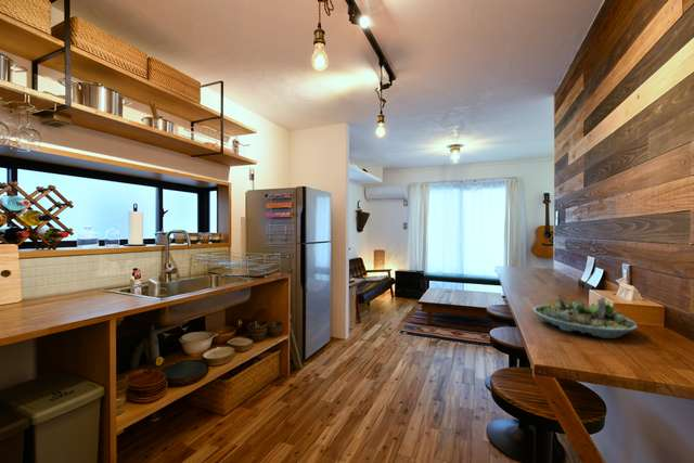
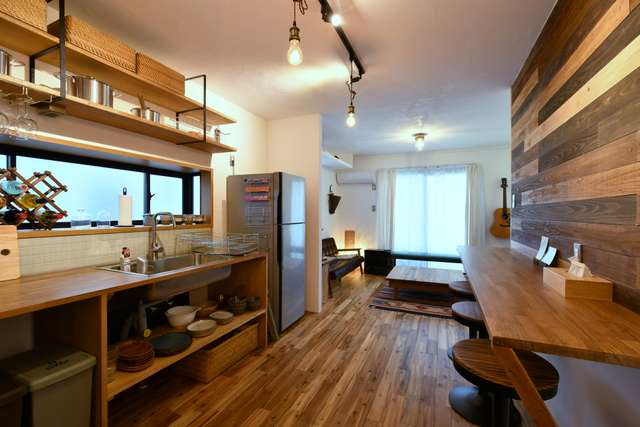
- succulent planter [531,294,639,339]
